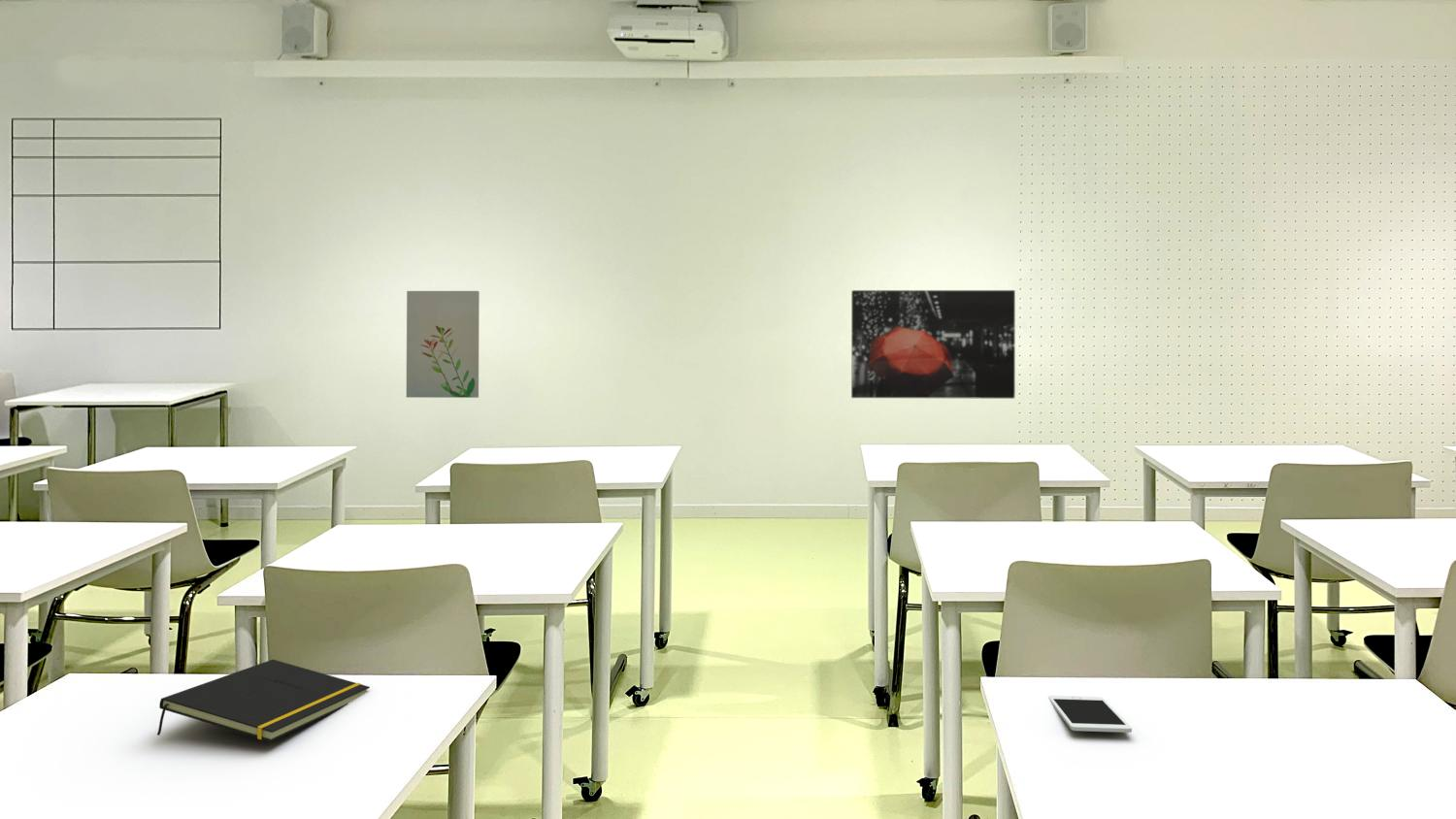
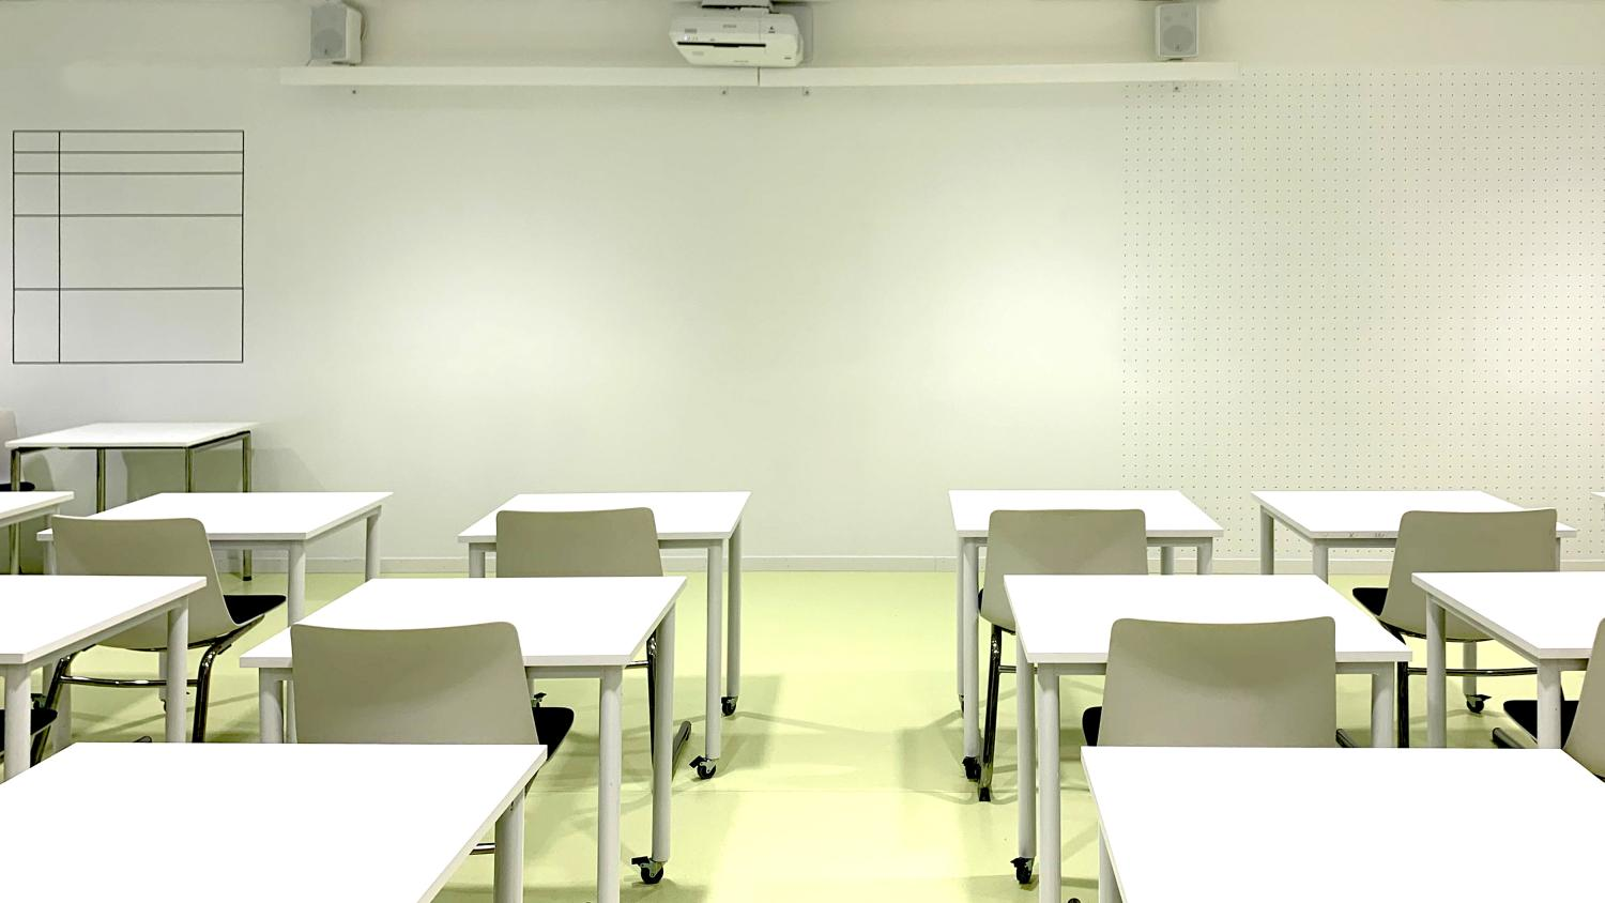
- wall art [850,289,1016,400]
- wall art [406,290,480,399]
- cell phone [1047,695,1133,734]
- notepad [156,659,371,742]
